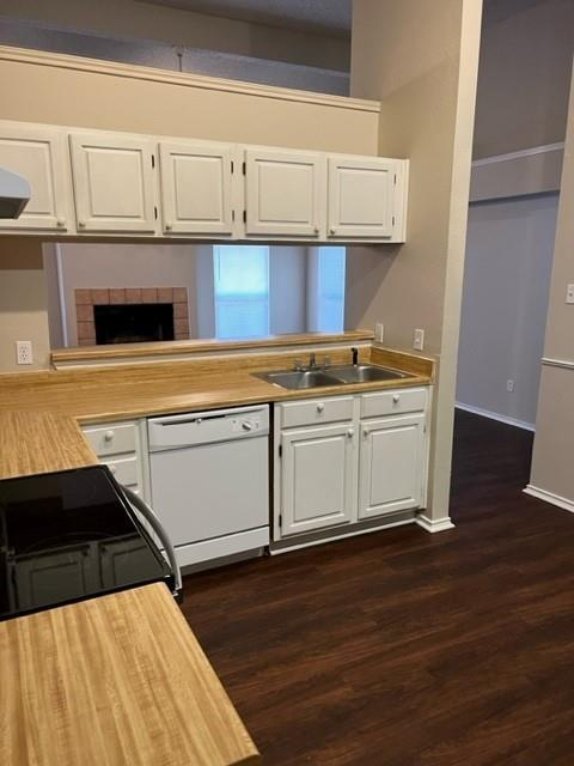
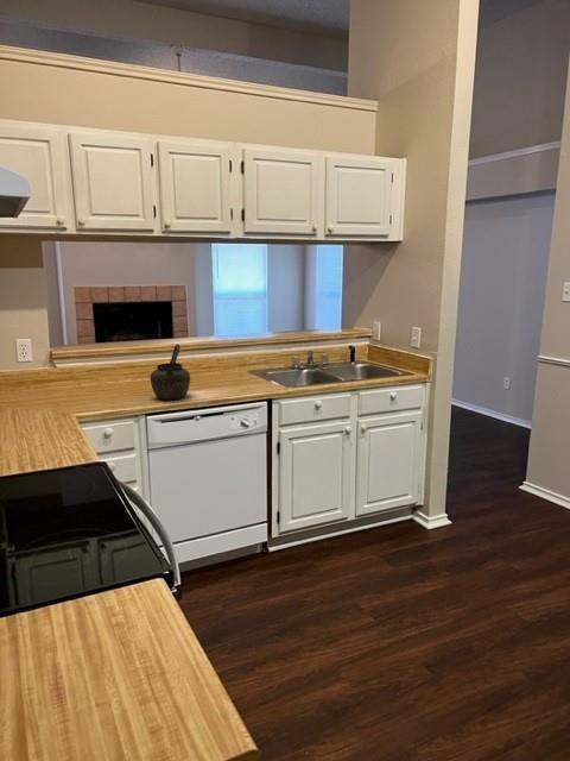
+ kettle [150,342,191,401]
